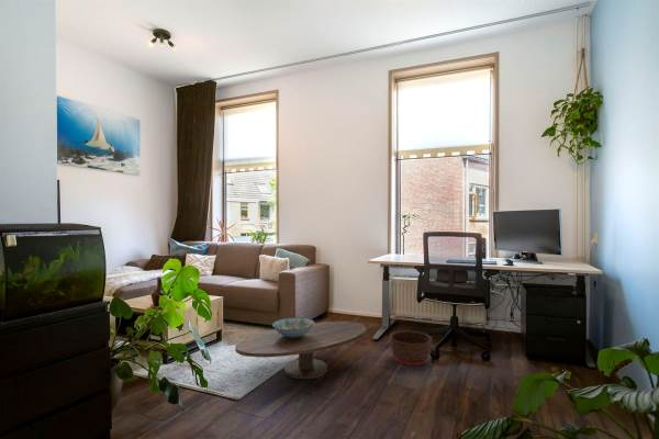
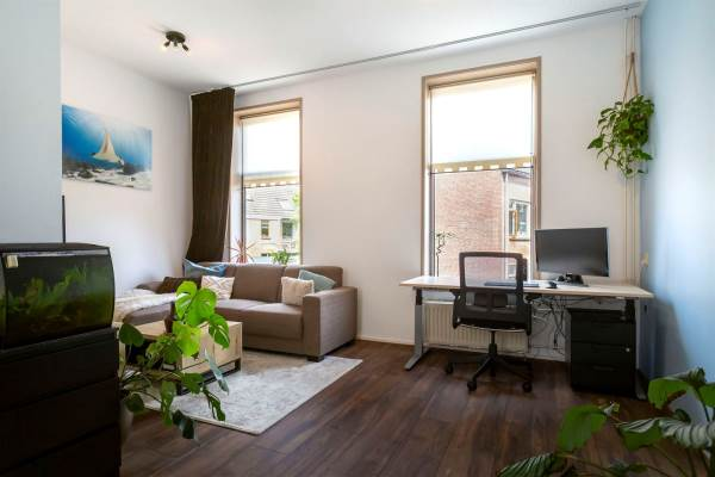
- coffee table [234,320,367,380]
- basket [388,329,433,367]
- decorative bowl [271,316,315,338]
